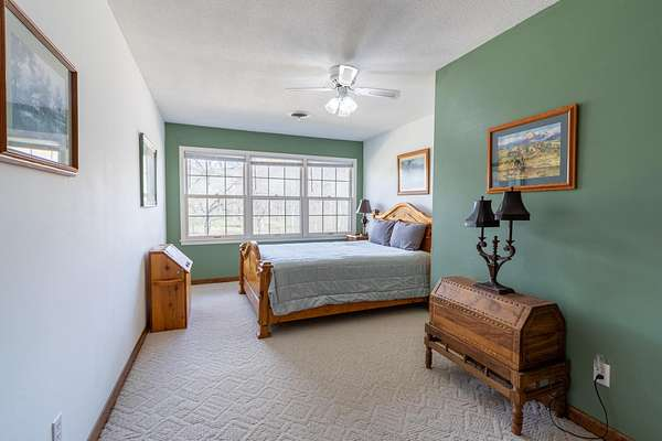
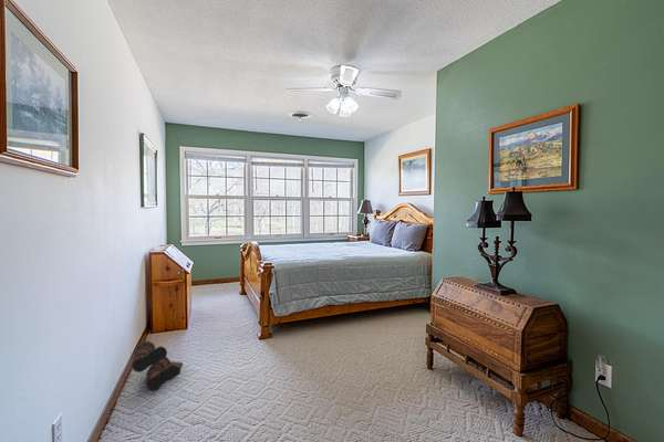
+ boots [131,340,184,392]
